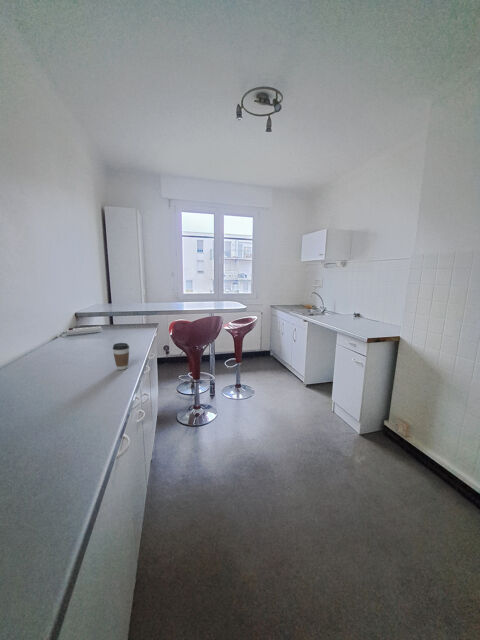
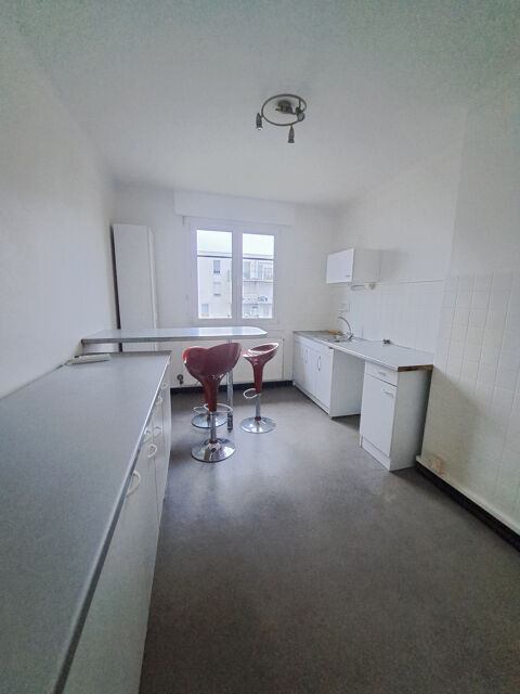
- coffee cup [112,342,130,371]
